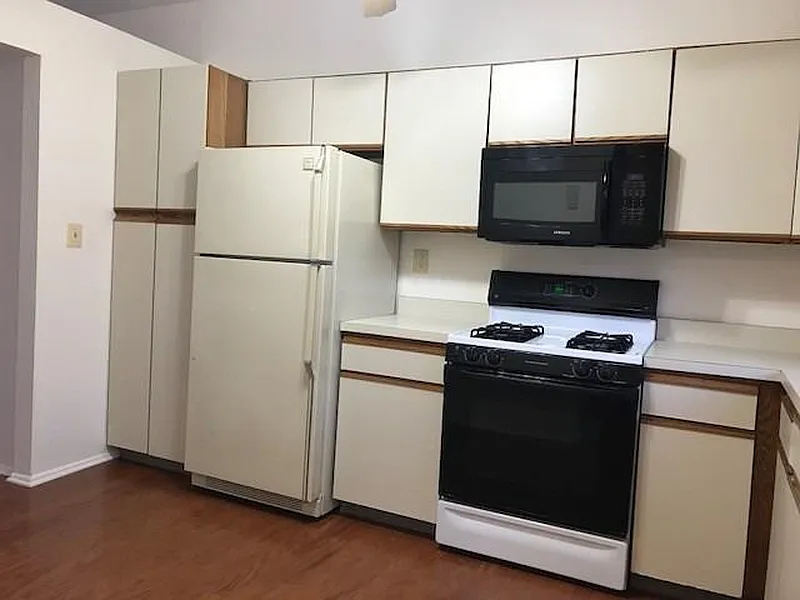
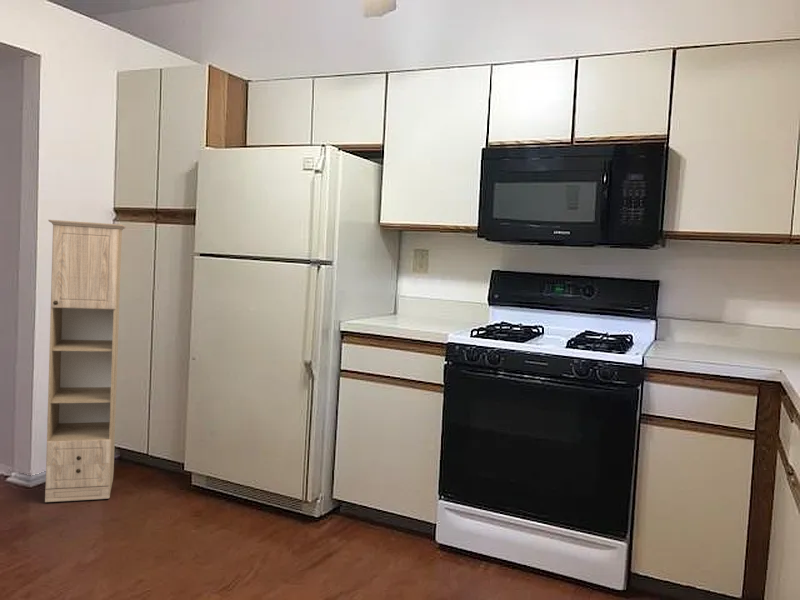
+ storage cabinet [44,219,127,503]
